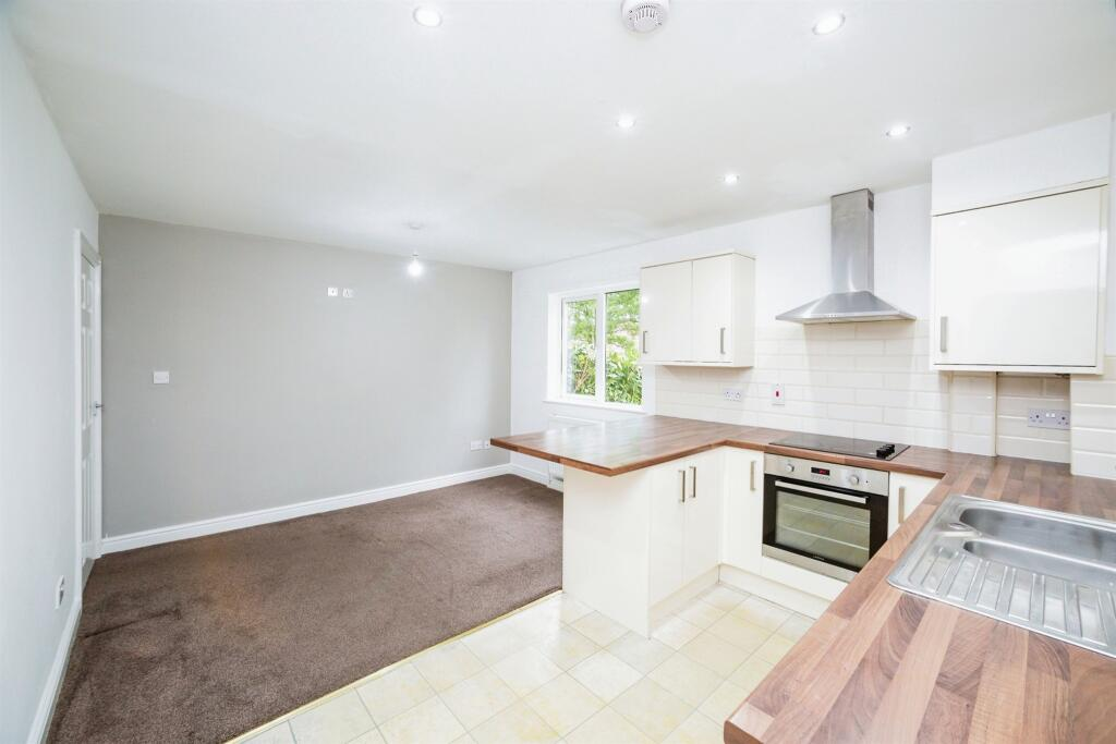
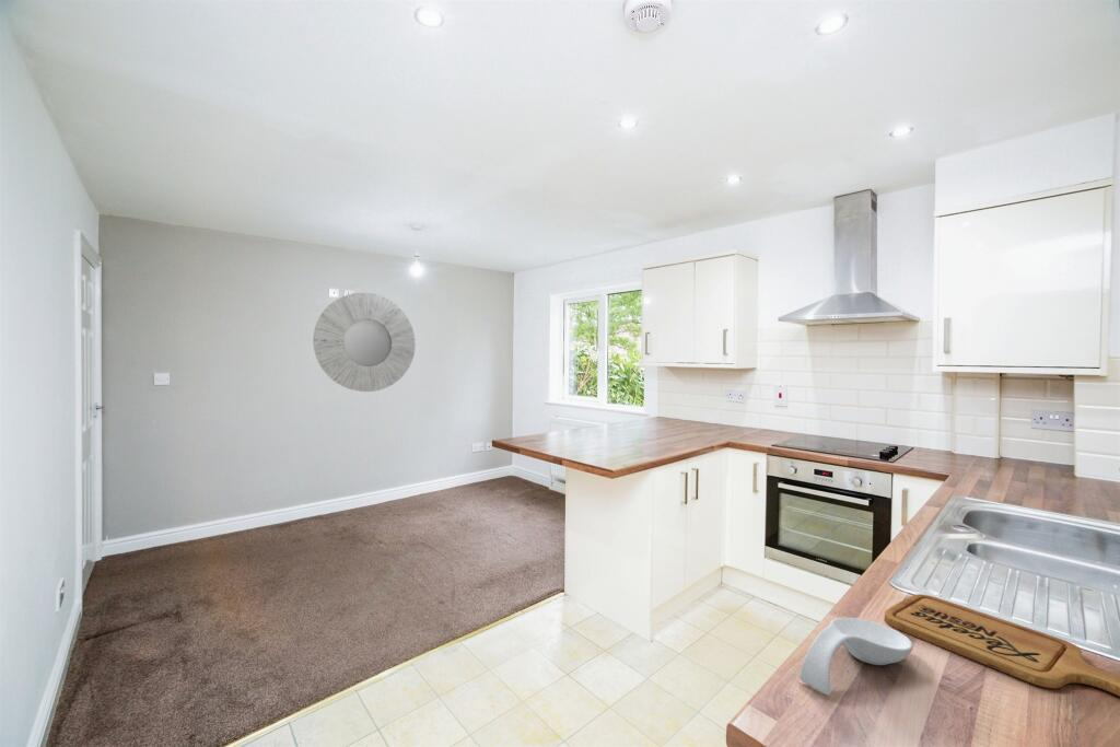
+ cutting board [884,593,1120,698]
+ mirror [312,292,416,393]
+ spoon rest [798,617,914,697]
